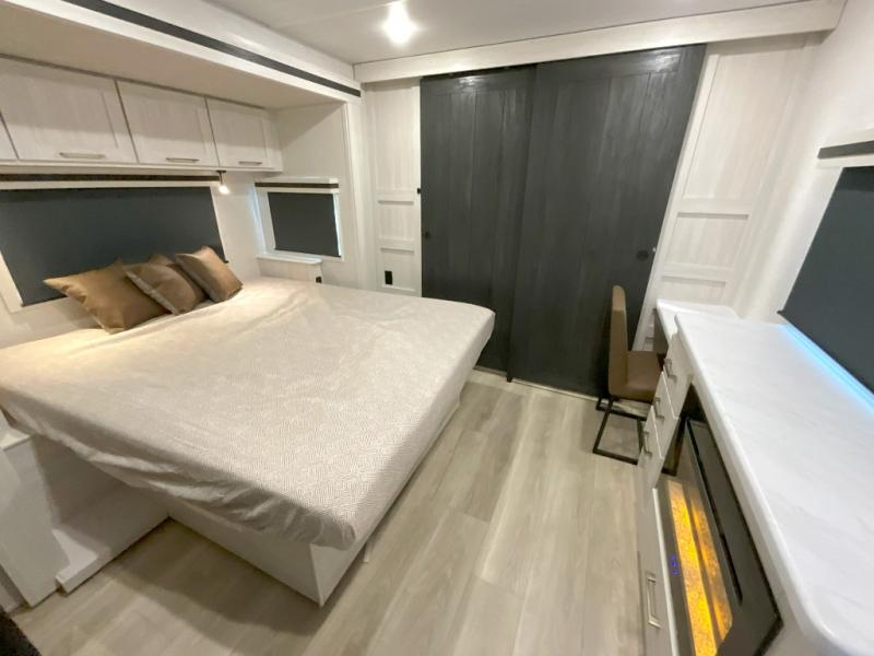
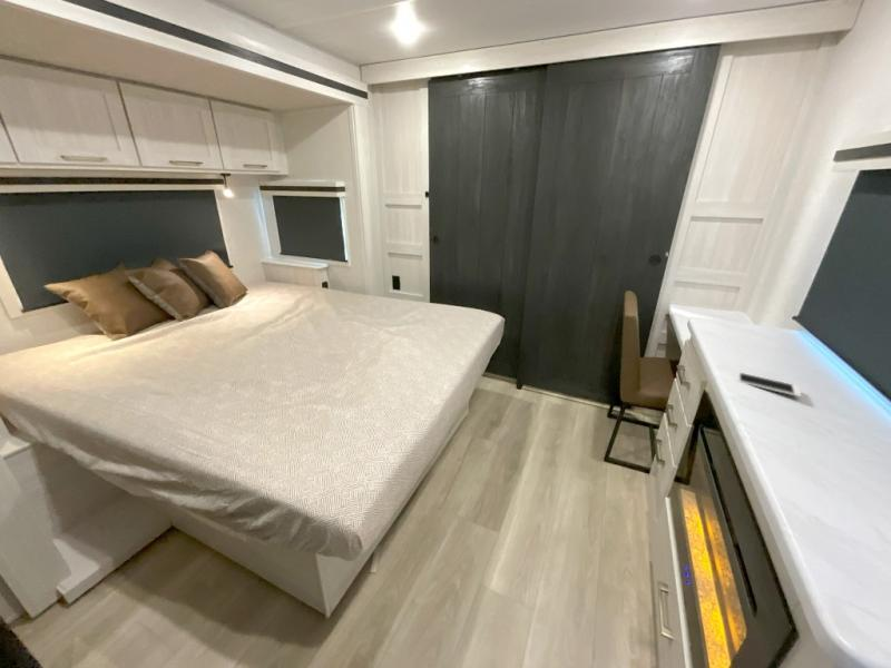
+ cell phone [732,372,802,399]
